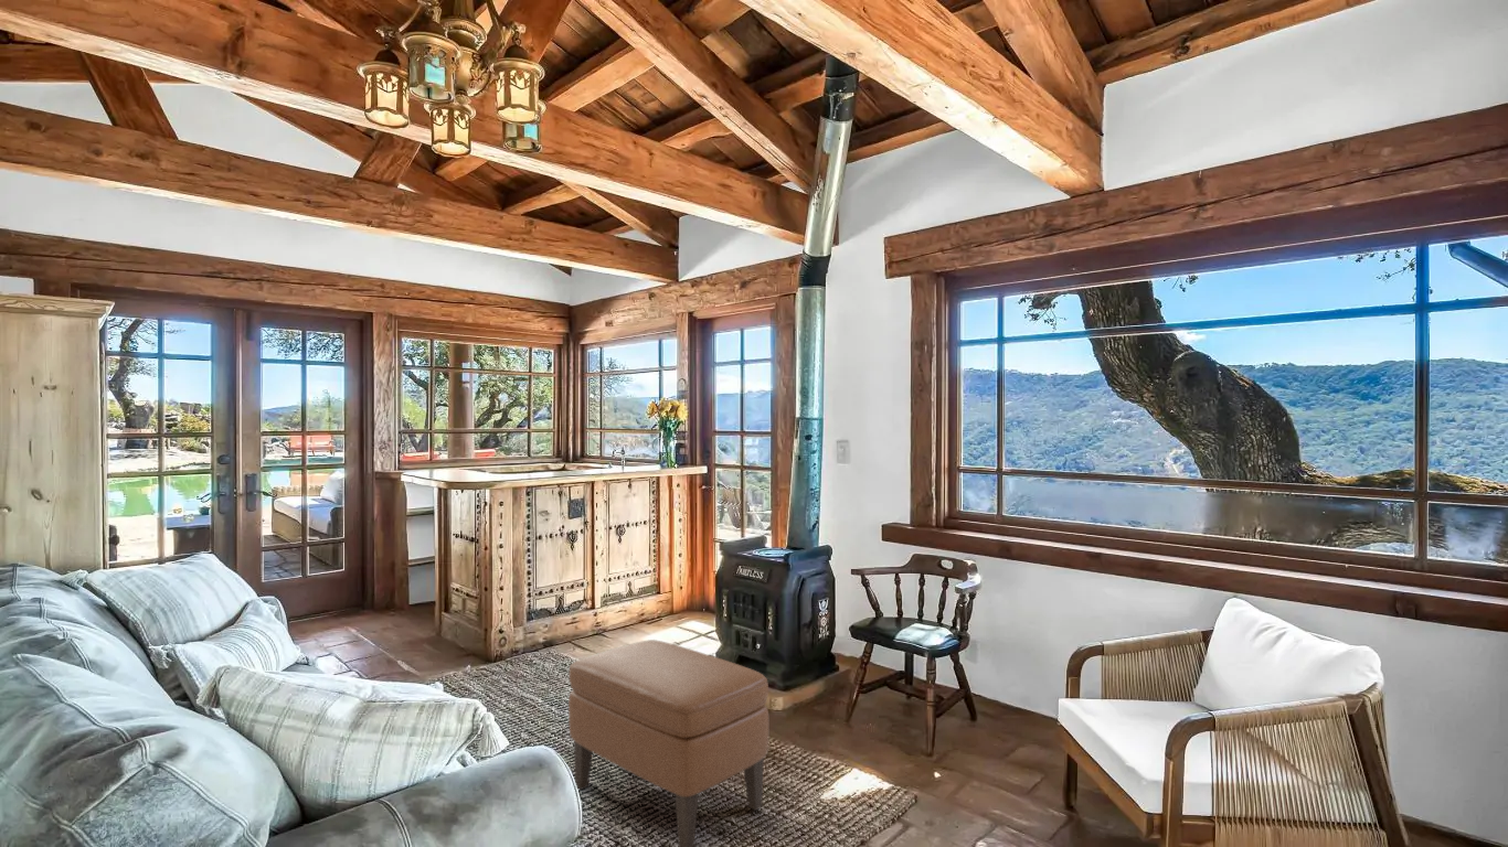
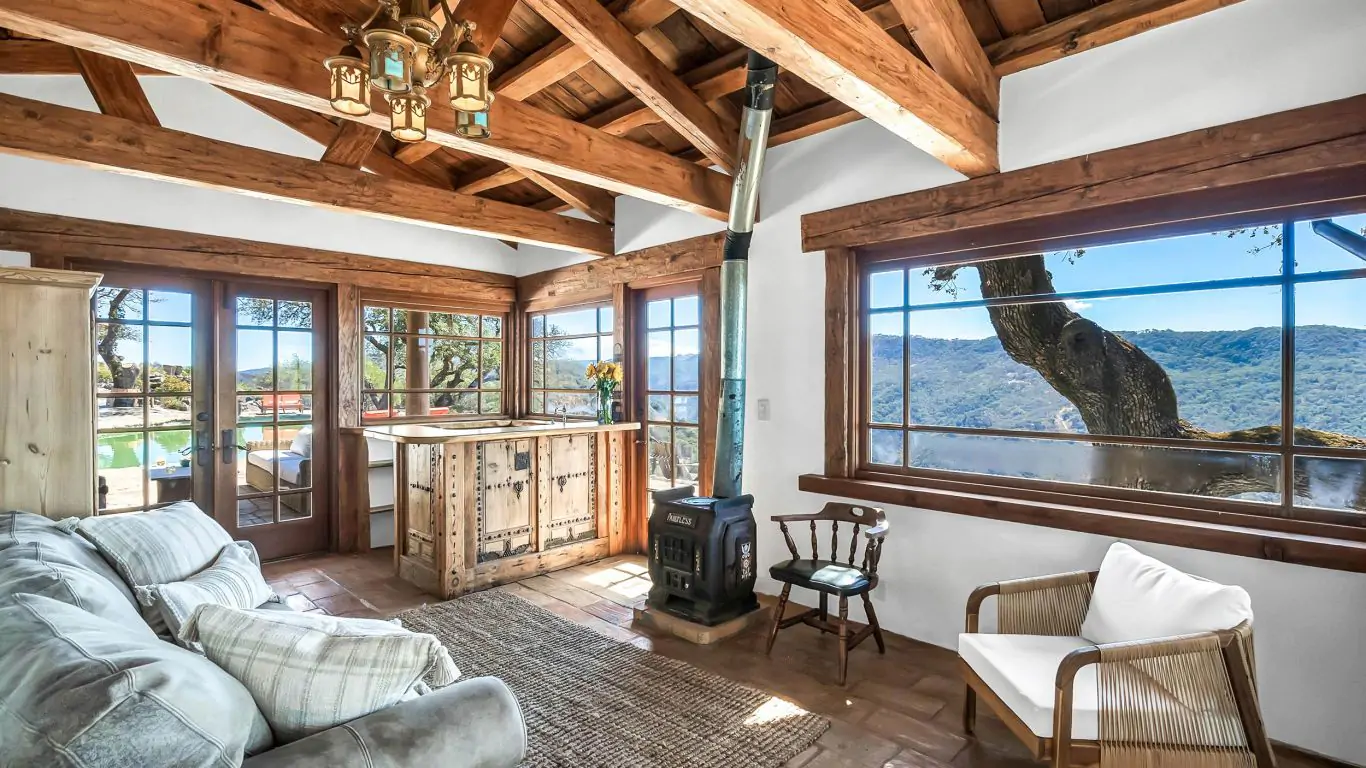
- ottoman [567,639,769,847]
